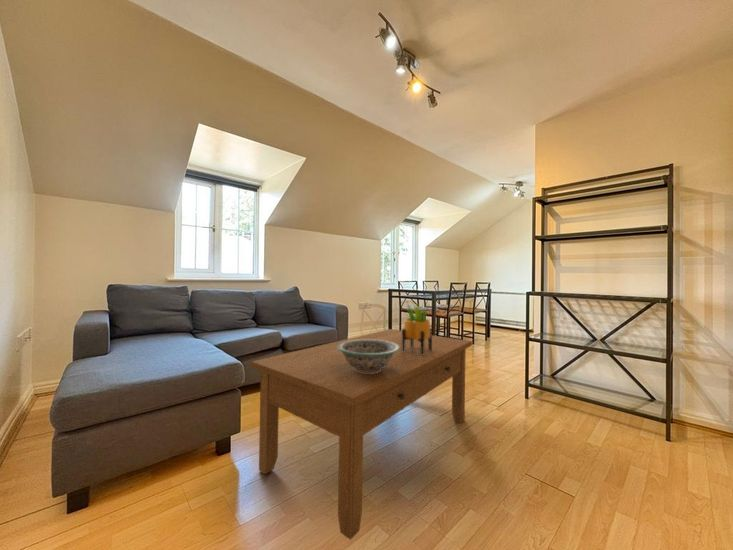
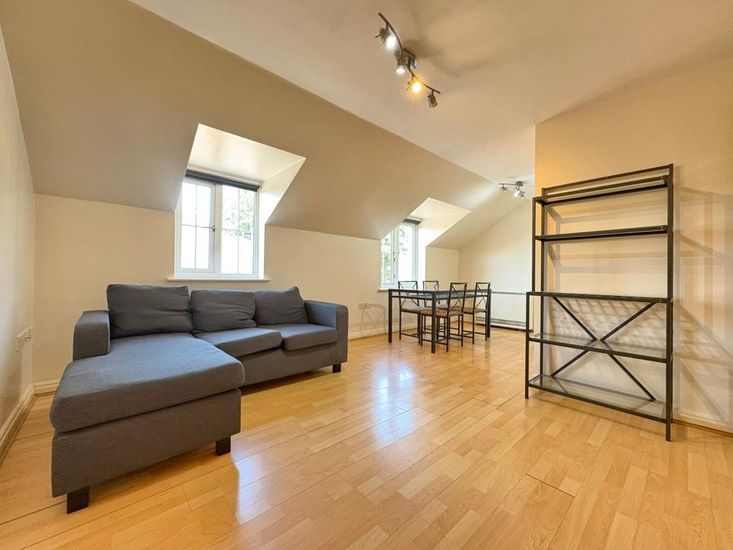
- decorative bowl [337,339,399,374]
- potted plant [401,299,433,355]
- coffee table [250,328,473,541]
